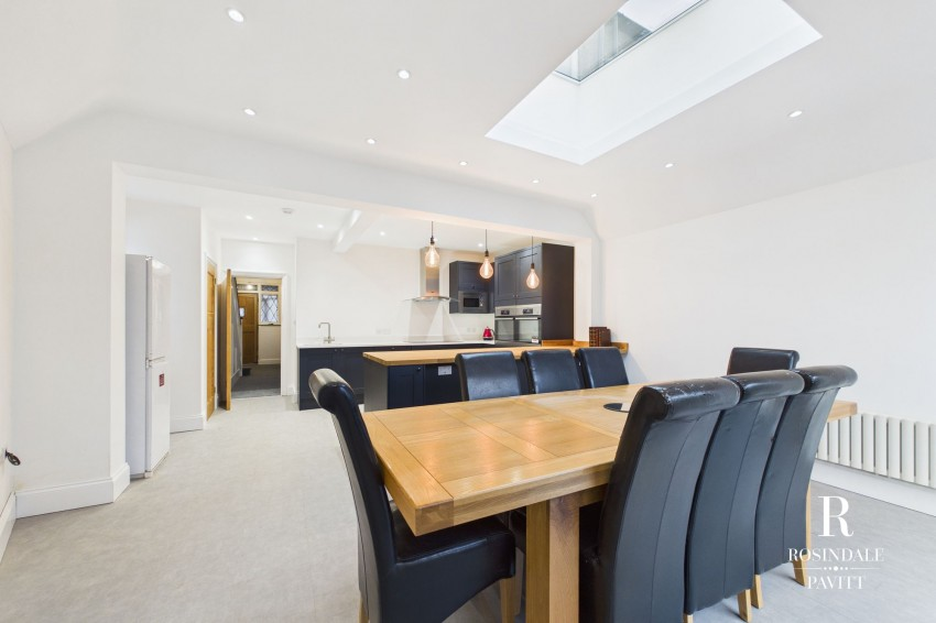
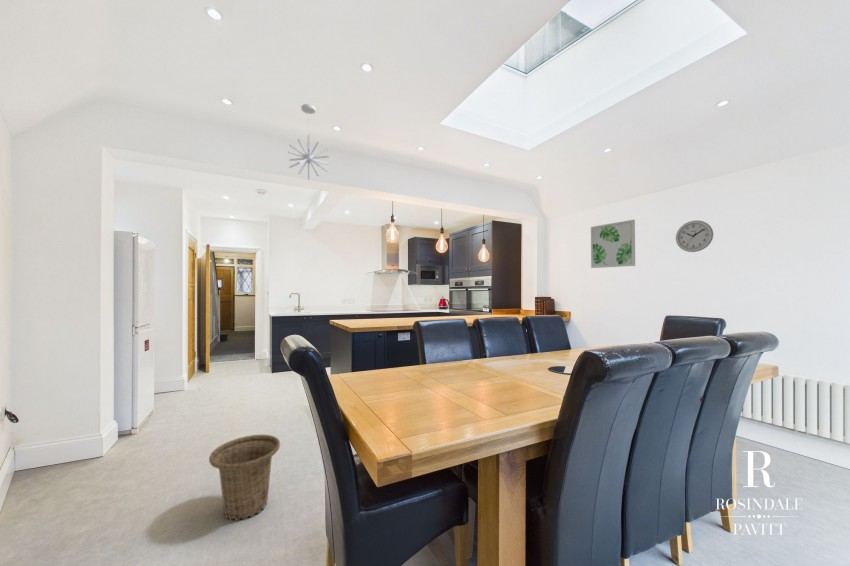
+ pendant light [287,103,329,181]
+ wall art [590,219,636,269]
+ basket [208,434,281,522]
+ wall clock [675,219,714,253]
